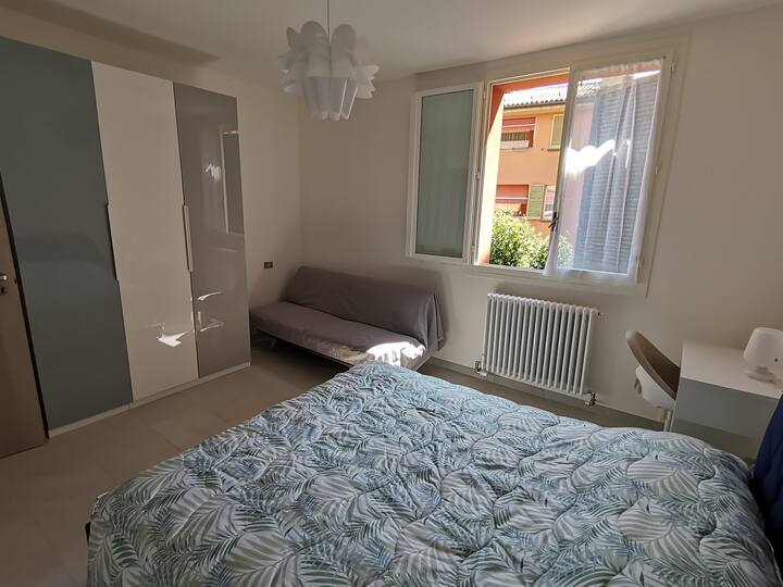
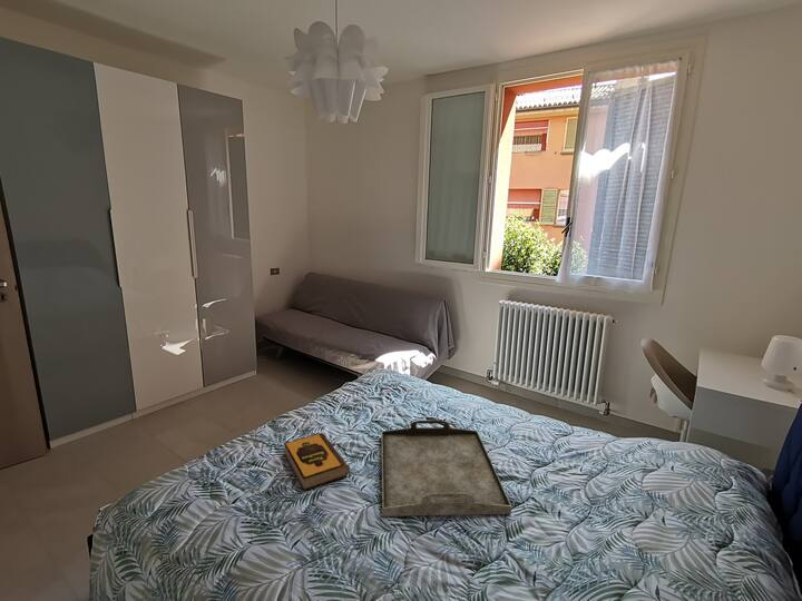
+ serving tray [380,420,512,518]
+ hardback book [283,432,351,492]
